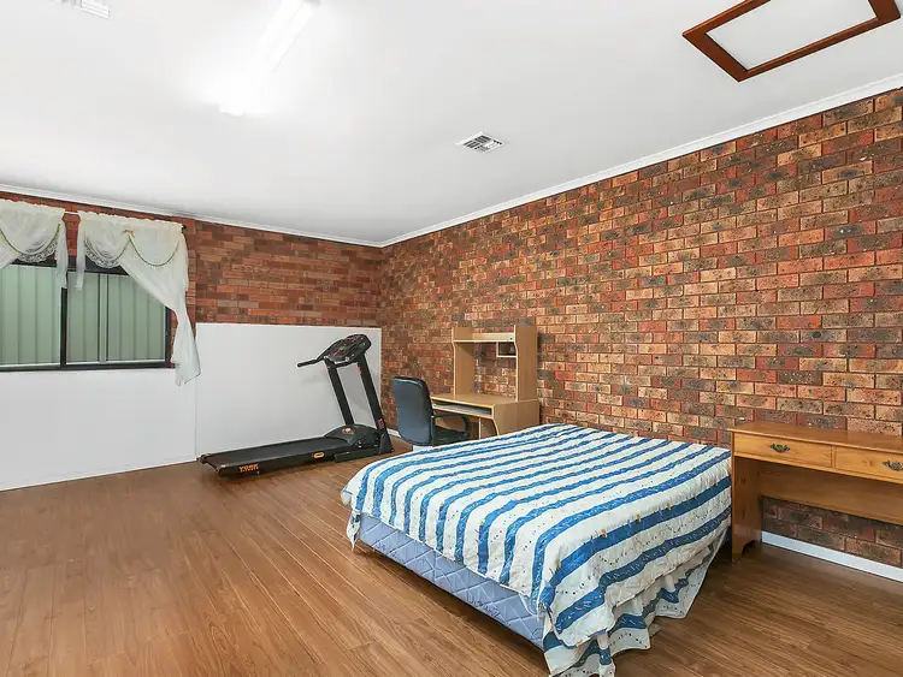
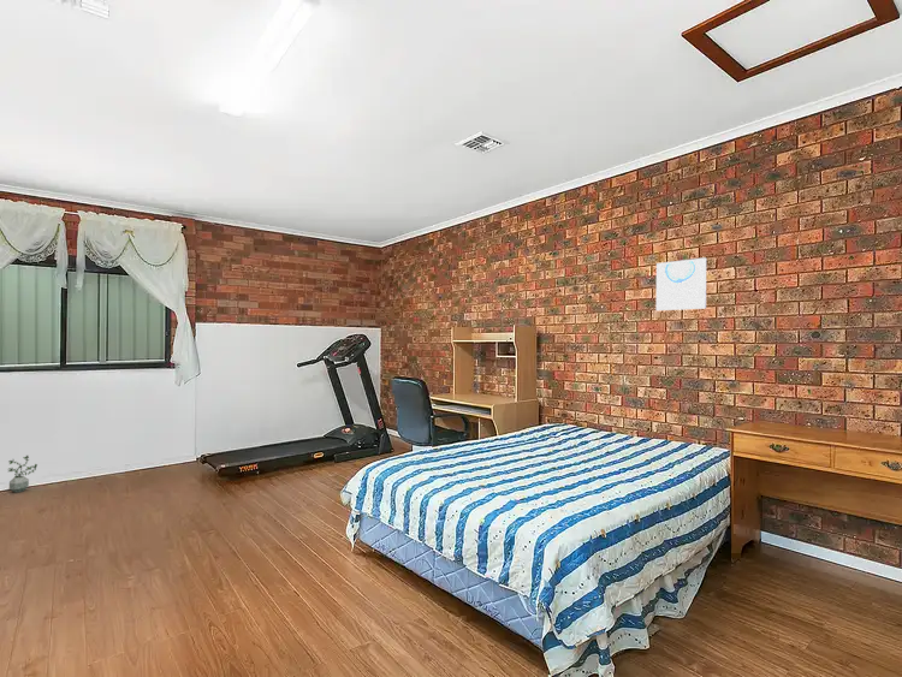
+ potted plant [7,455,38,494]
+ wall art [655,256,707,311]
